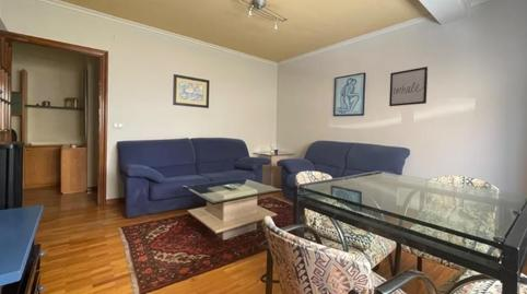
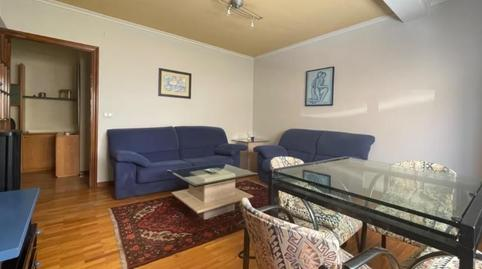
- wall art [388,66,429,107]
